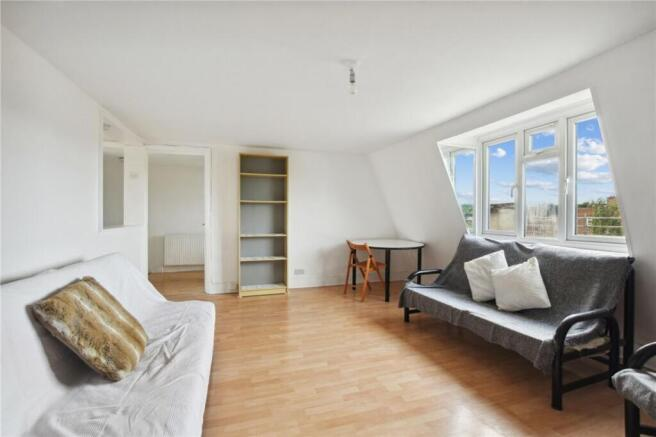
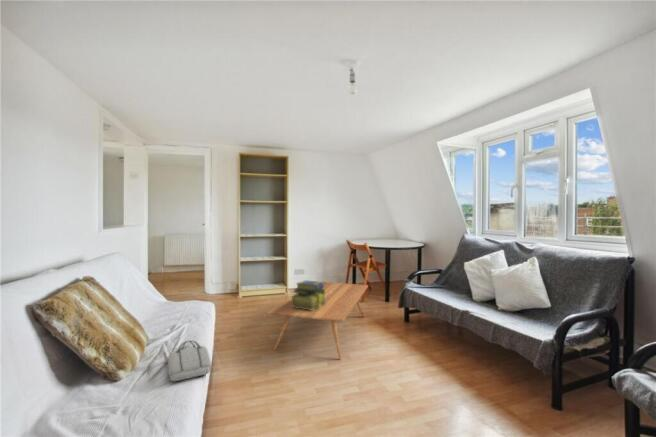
+ tote bag [167,340,212,382]
+ coffee table [265,281,369,361]
+ stack of books [292,279,327,310]
